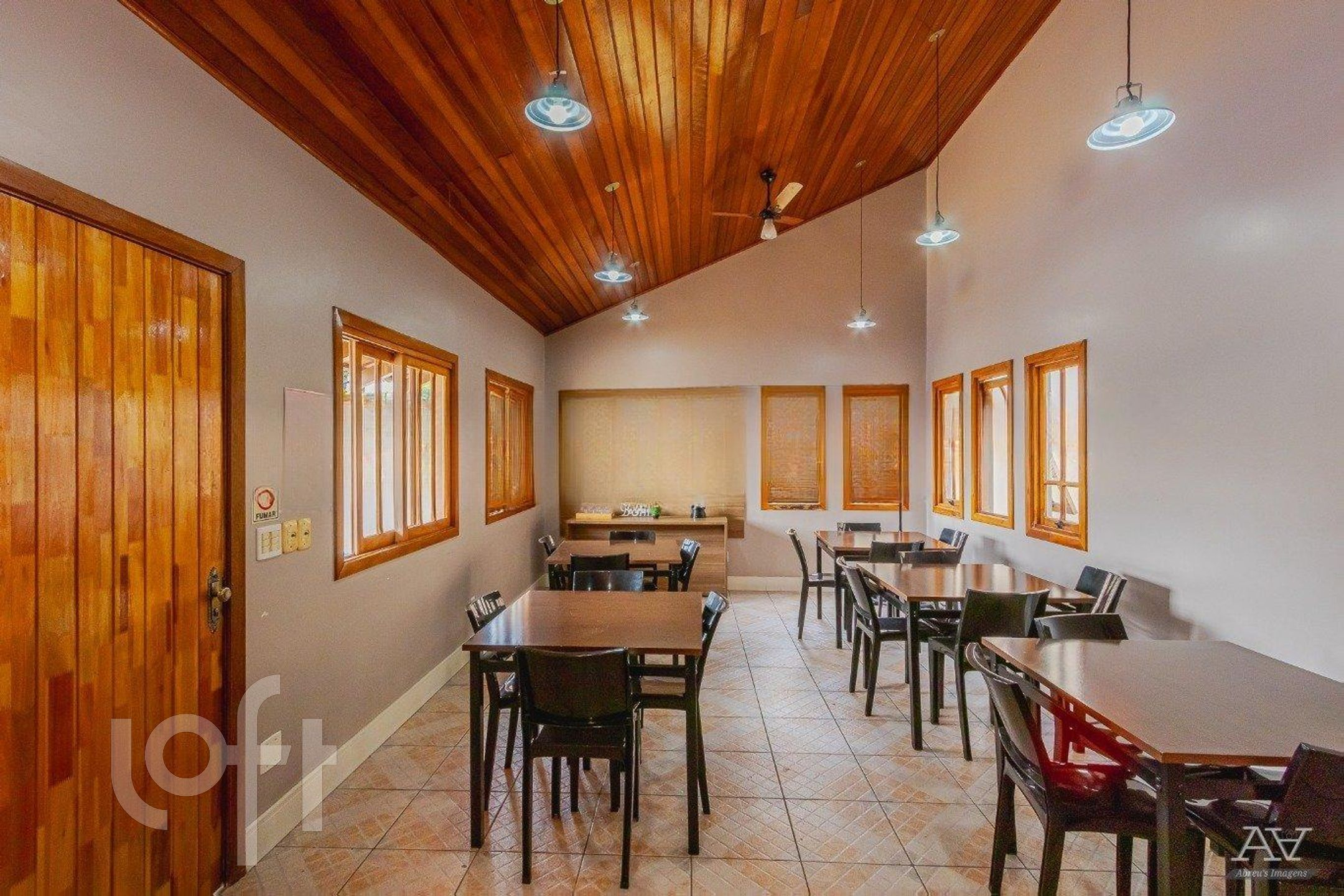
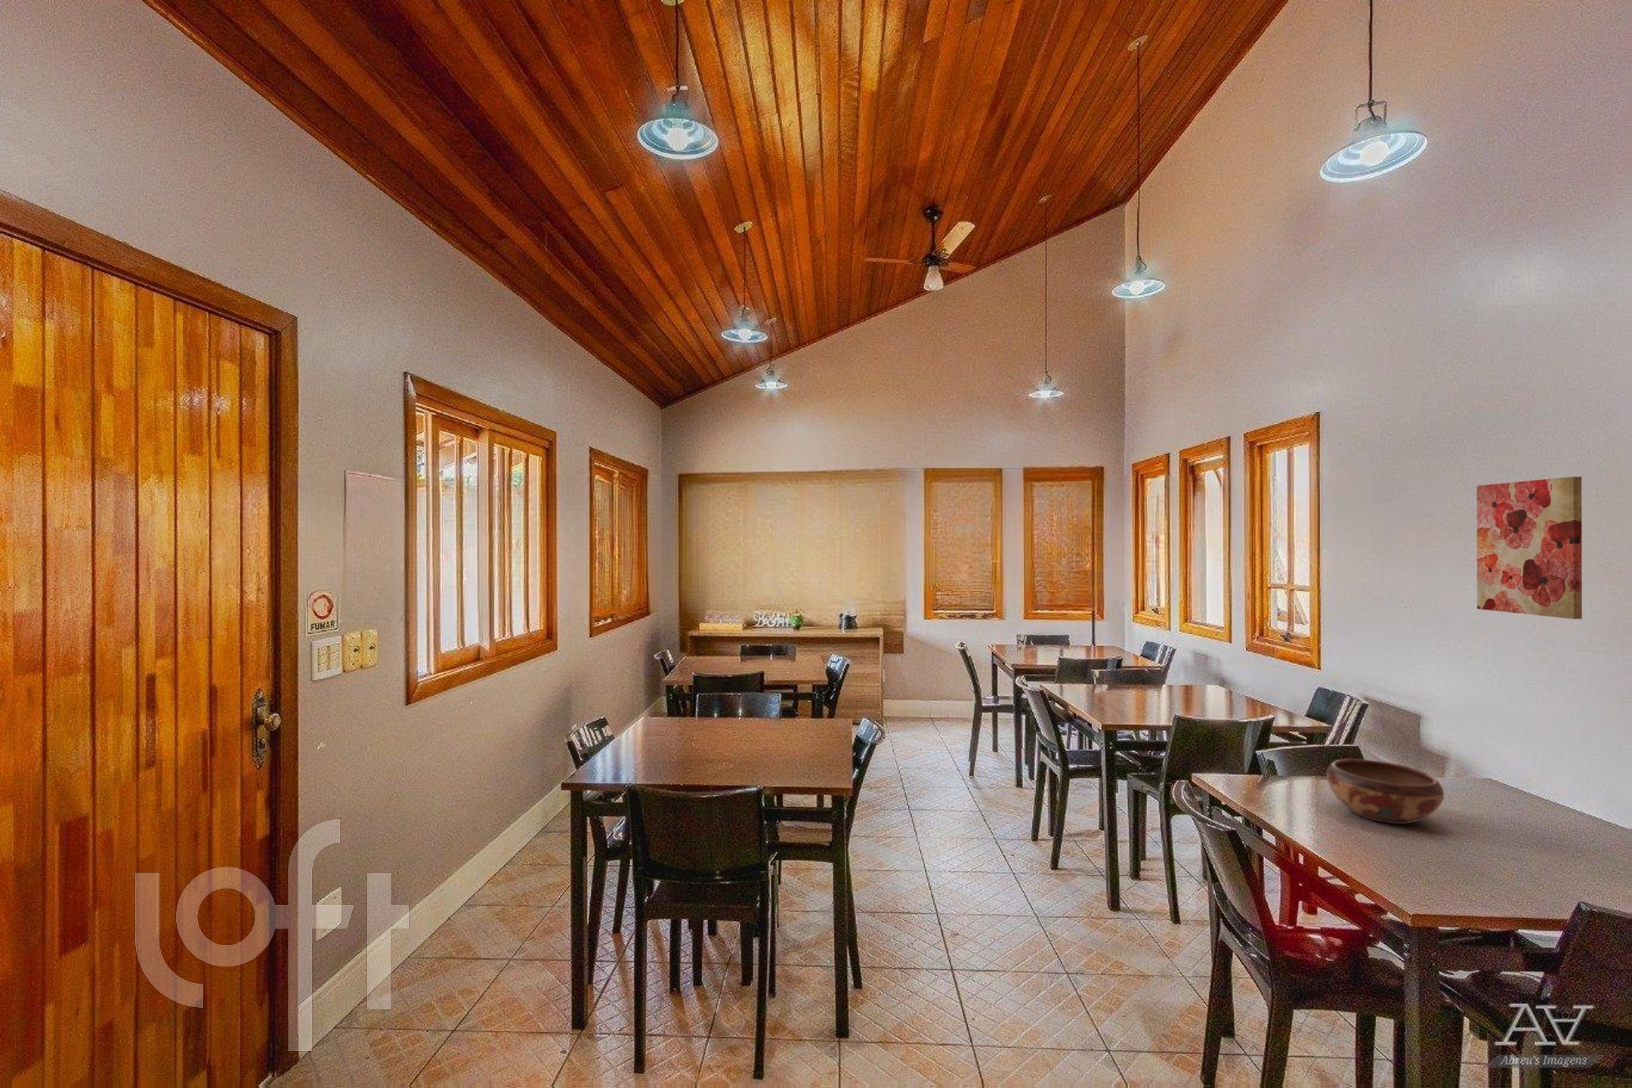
+ decorative bowl [1326,759,1445,824]
+ wall art [1477,476,1583,619]
